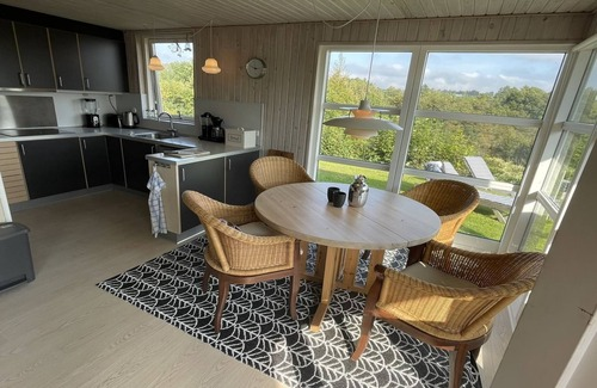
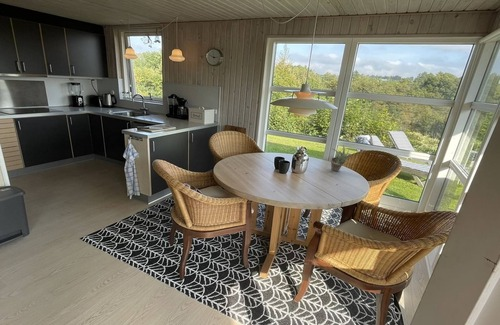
+ succulent plant [330,145,352,172]
